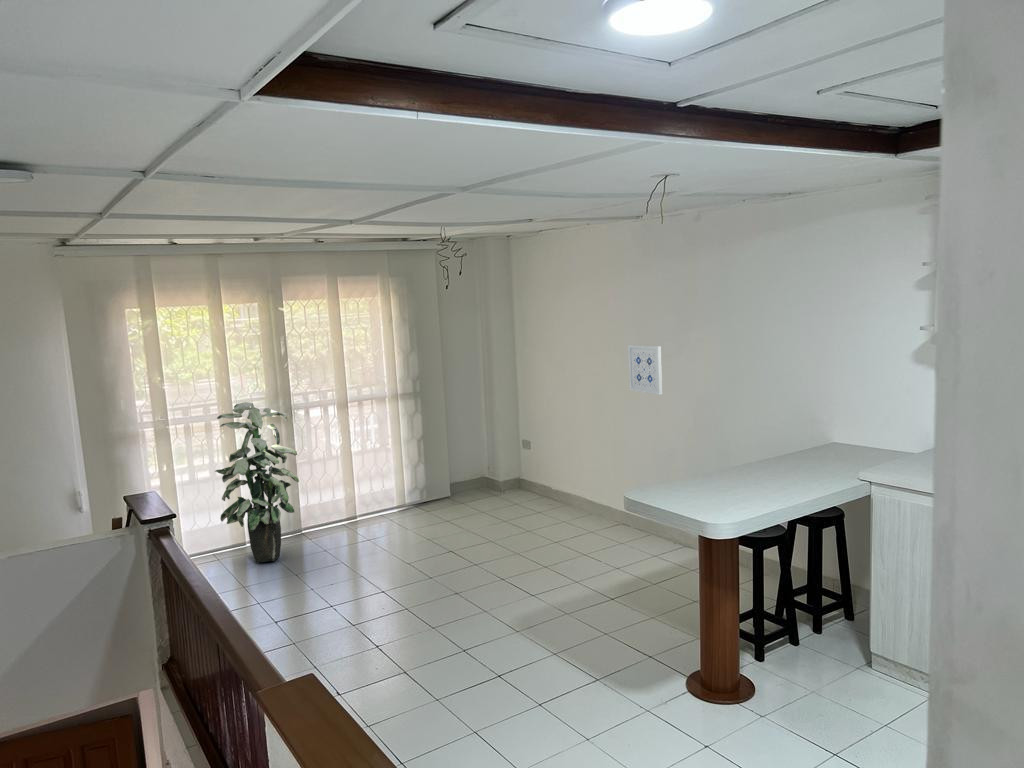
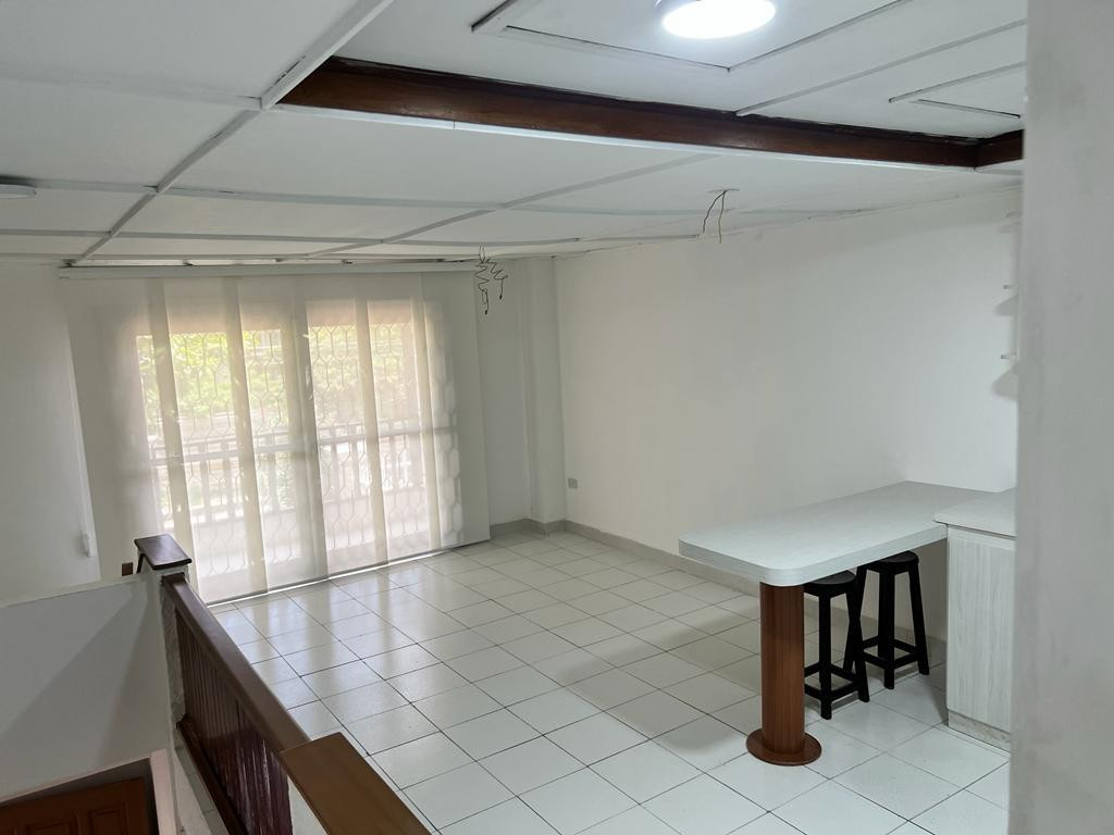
- wall art [627,344,663,396]
- indoor plant [214,401,300,563]
